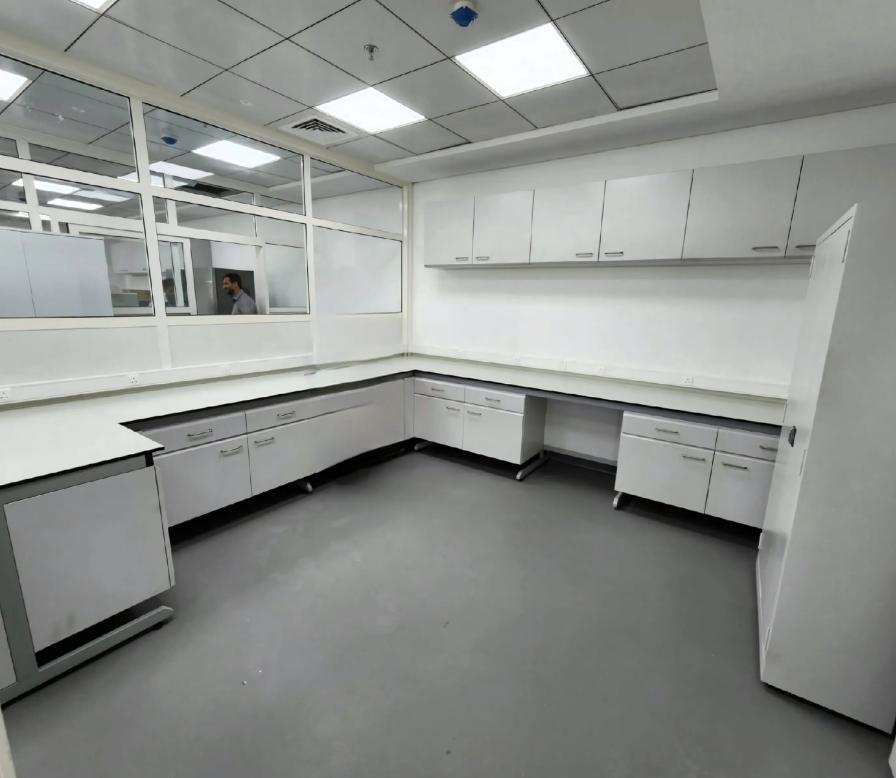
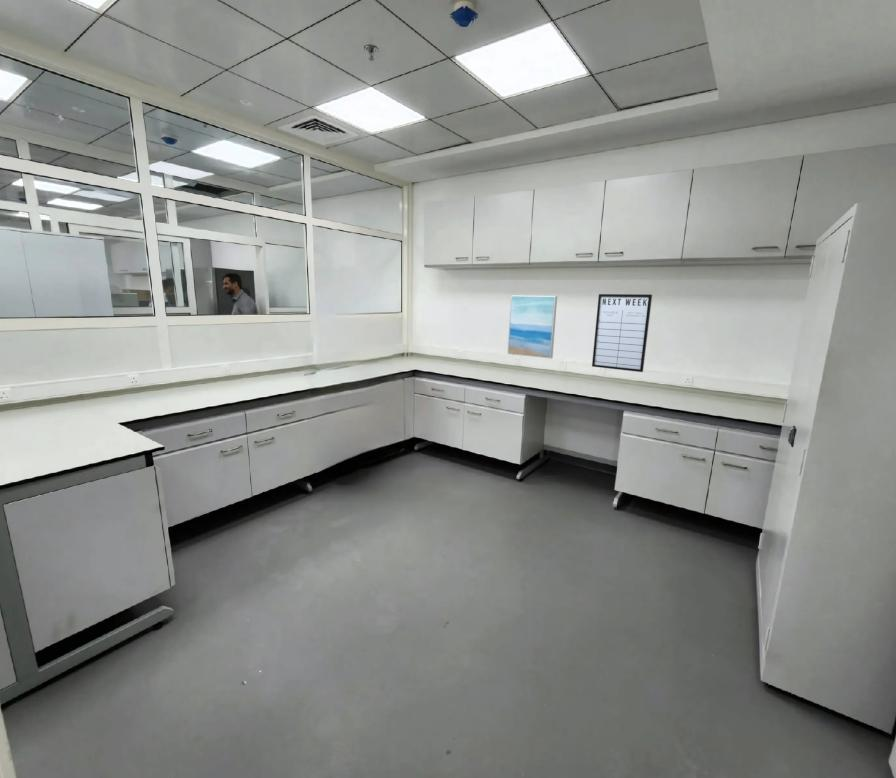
+ writing board [591,293,653,373]
+ wall art [507,294,558,360]
